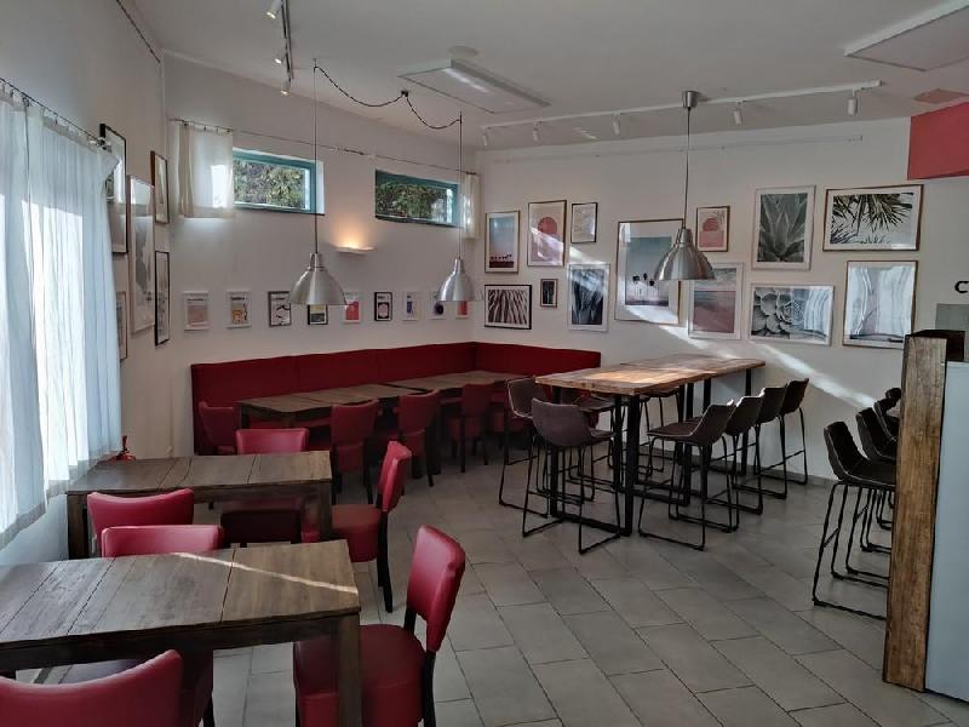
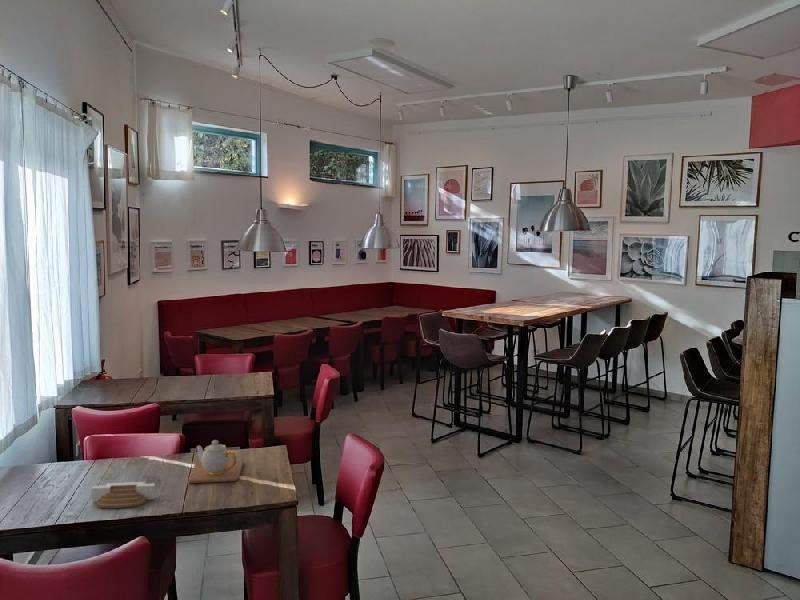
+ architectural model [91,481,157,509]
+ teapot [187,439,244,484]
